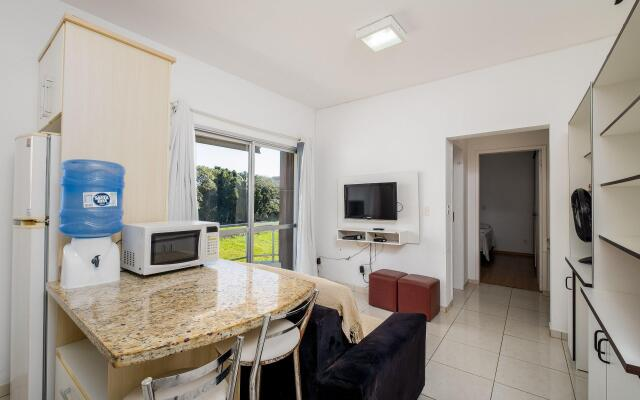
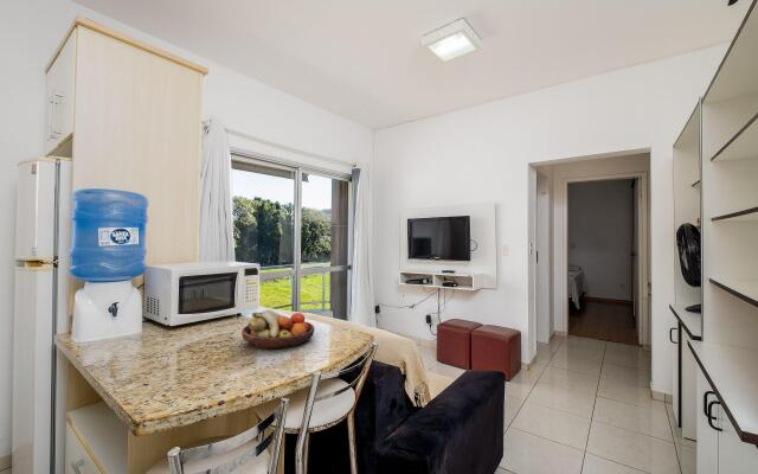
+ fruit bowl [240,309,316,350]
